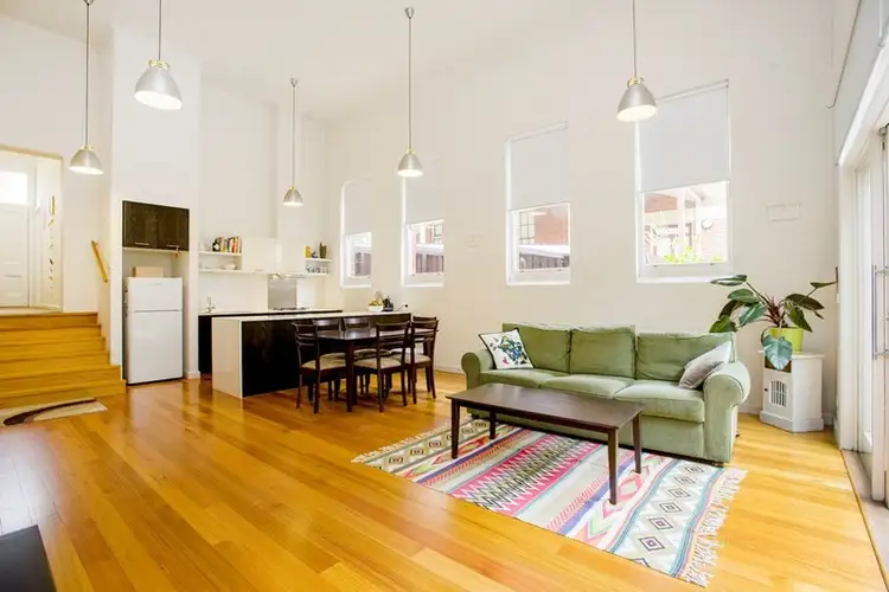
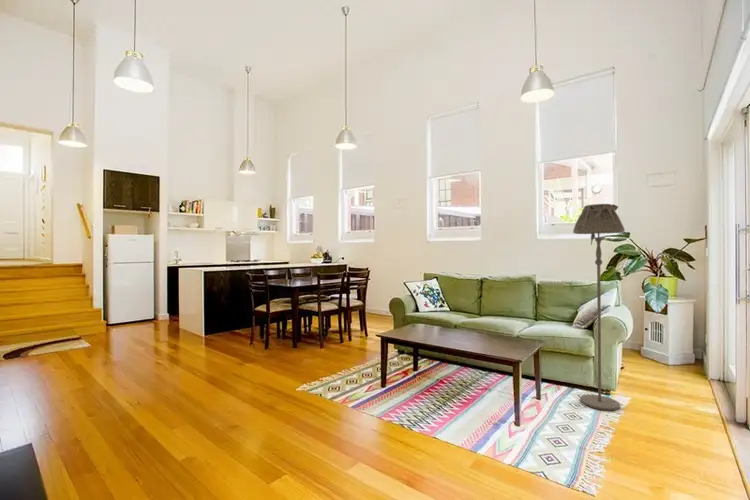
+ floor lamp [572,203,626,411]
